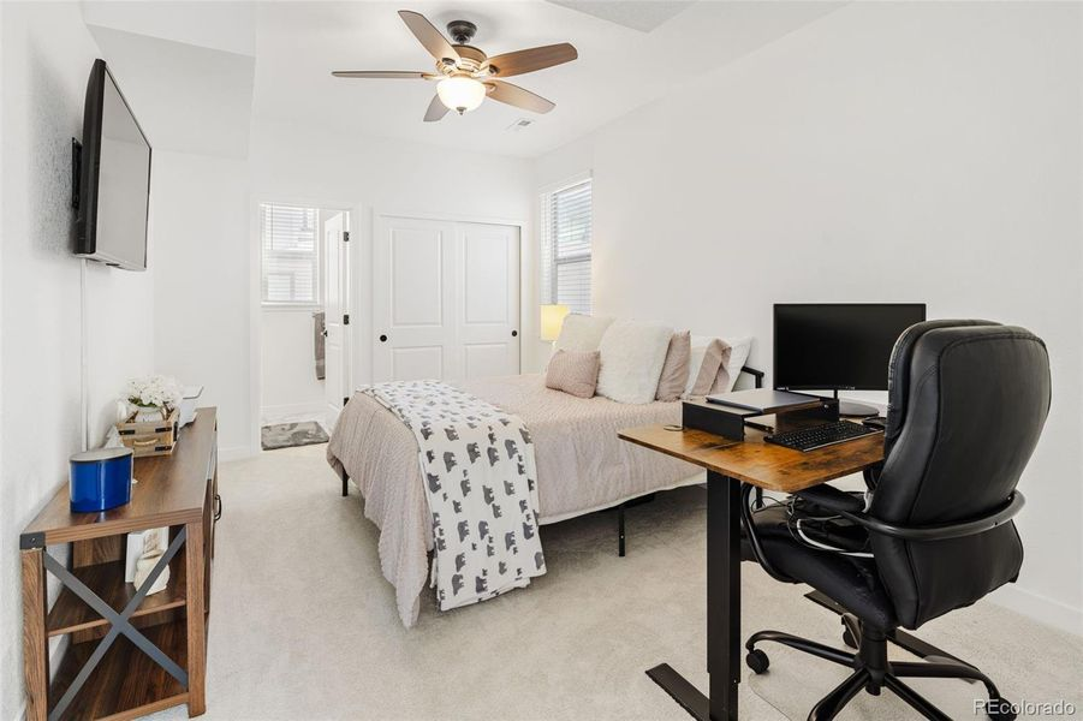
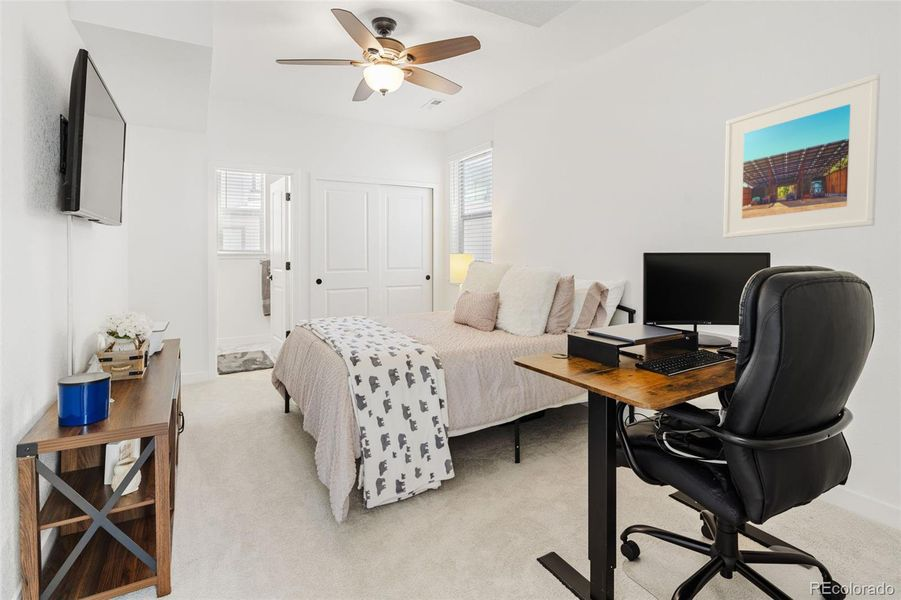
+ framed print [722,73,881,239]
